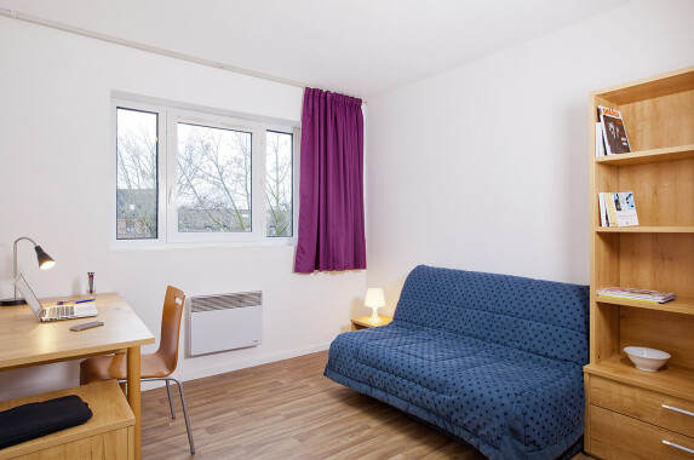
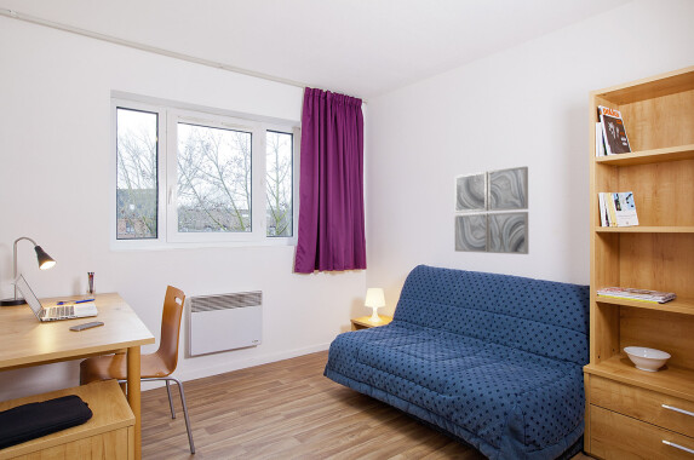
+ wall art [453,166,529,255]
